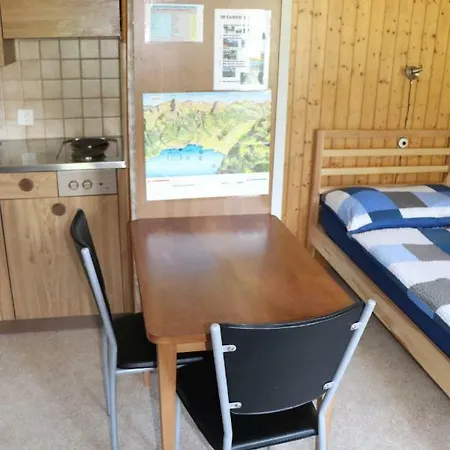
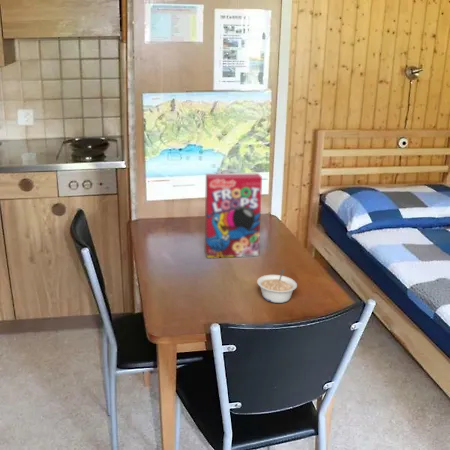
+ legume [256,268,298,304]
+ cereal box [204,172,263,259]
